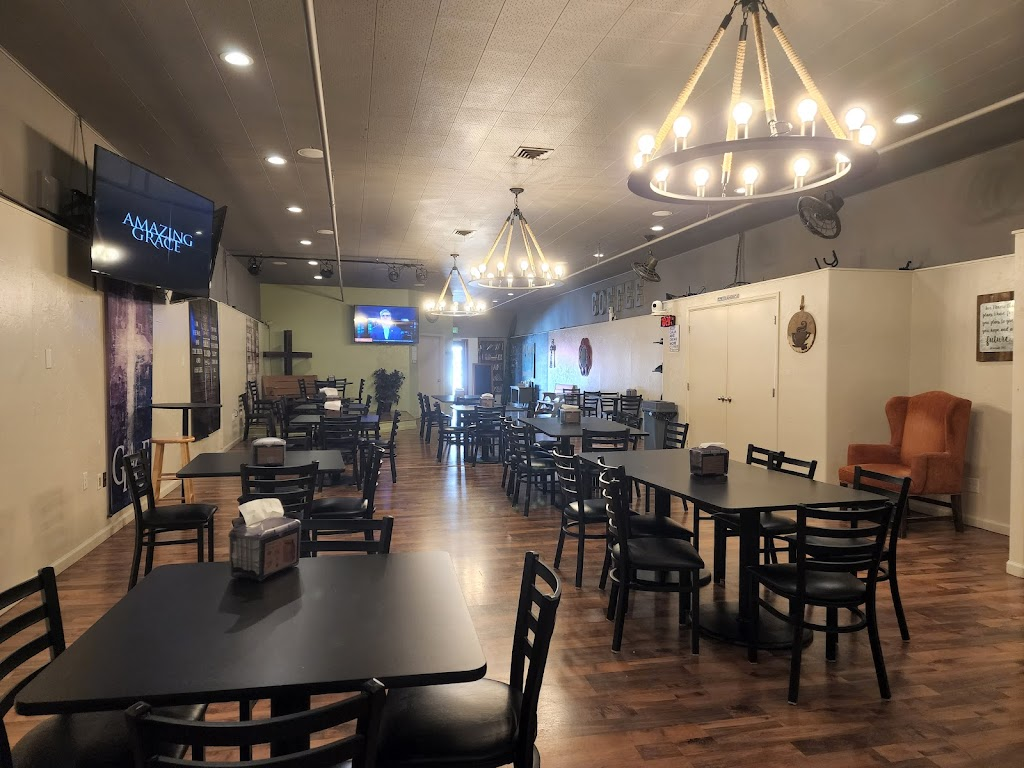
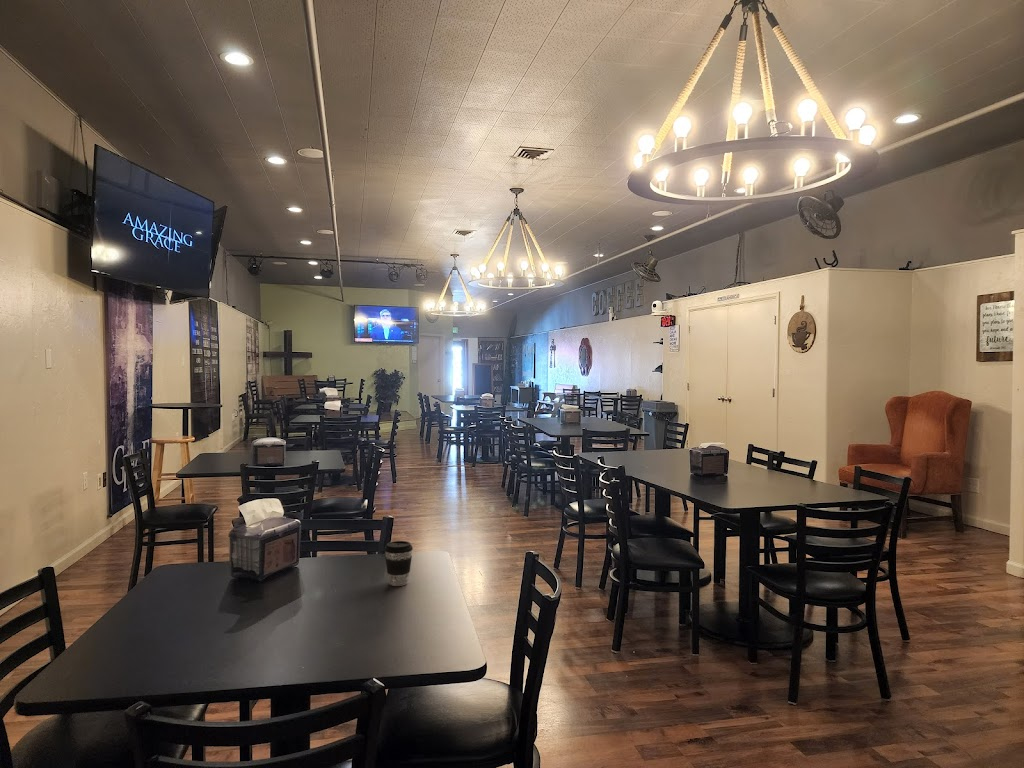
+ coffee cup [383,540,414,587]
